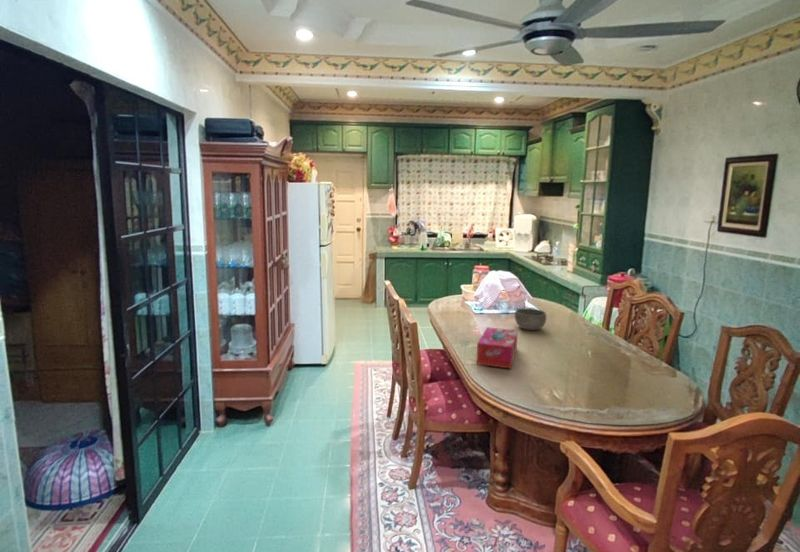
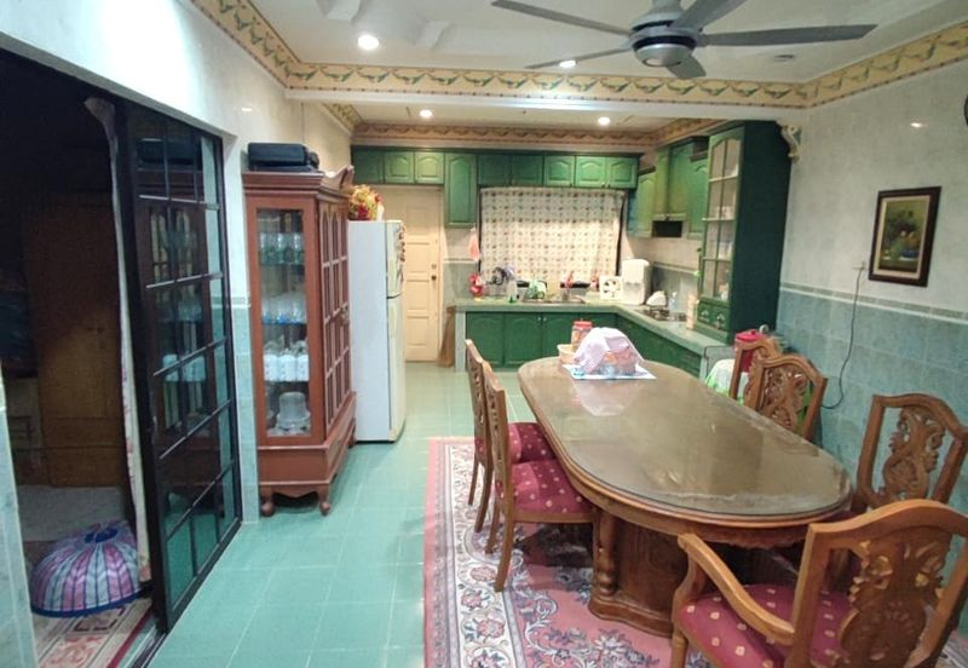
- bowl [514,307,547,331]
- tissue box [475,326,519,370]
